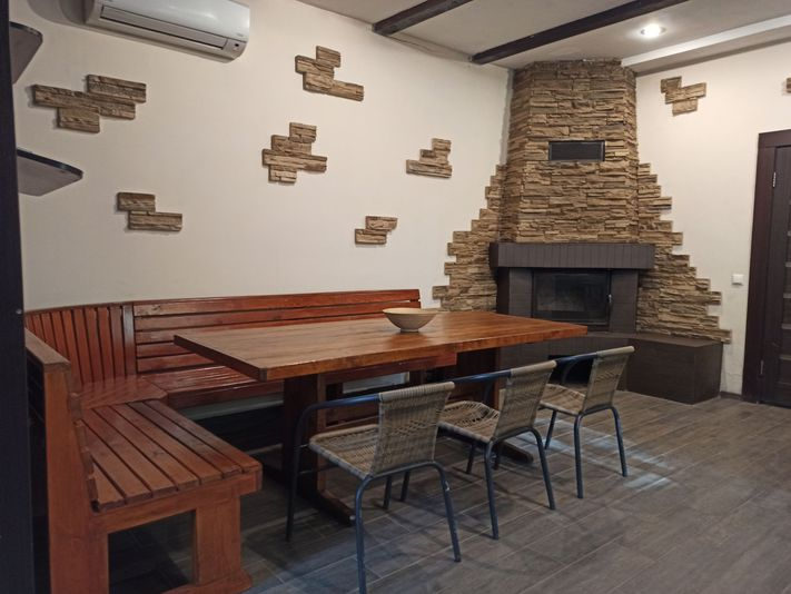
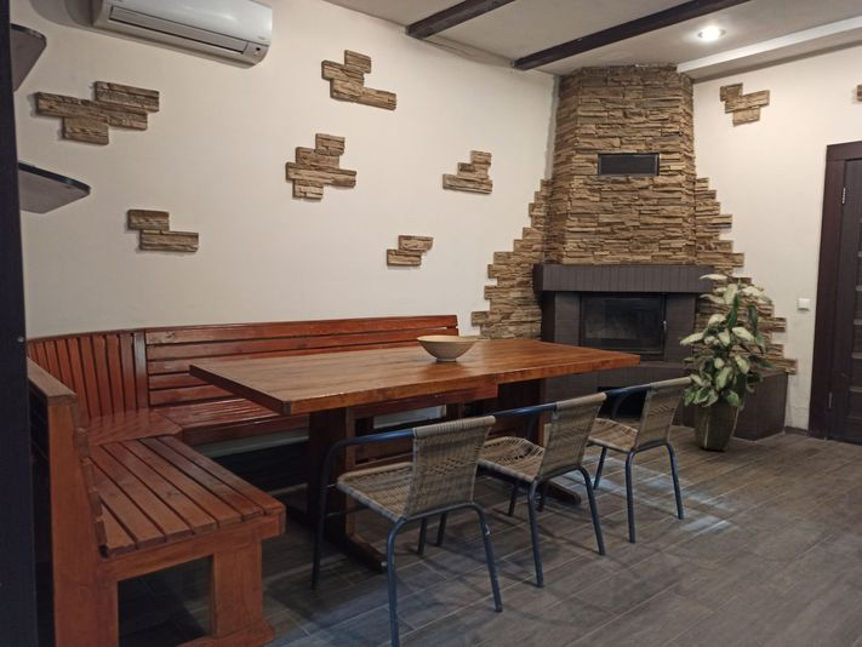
+ indoor plant [678,273,780,452]
